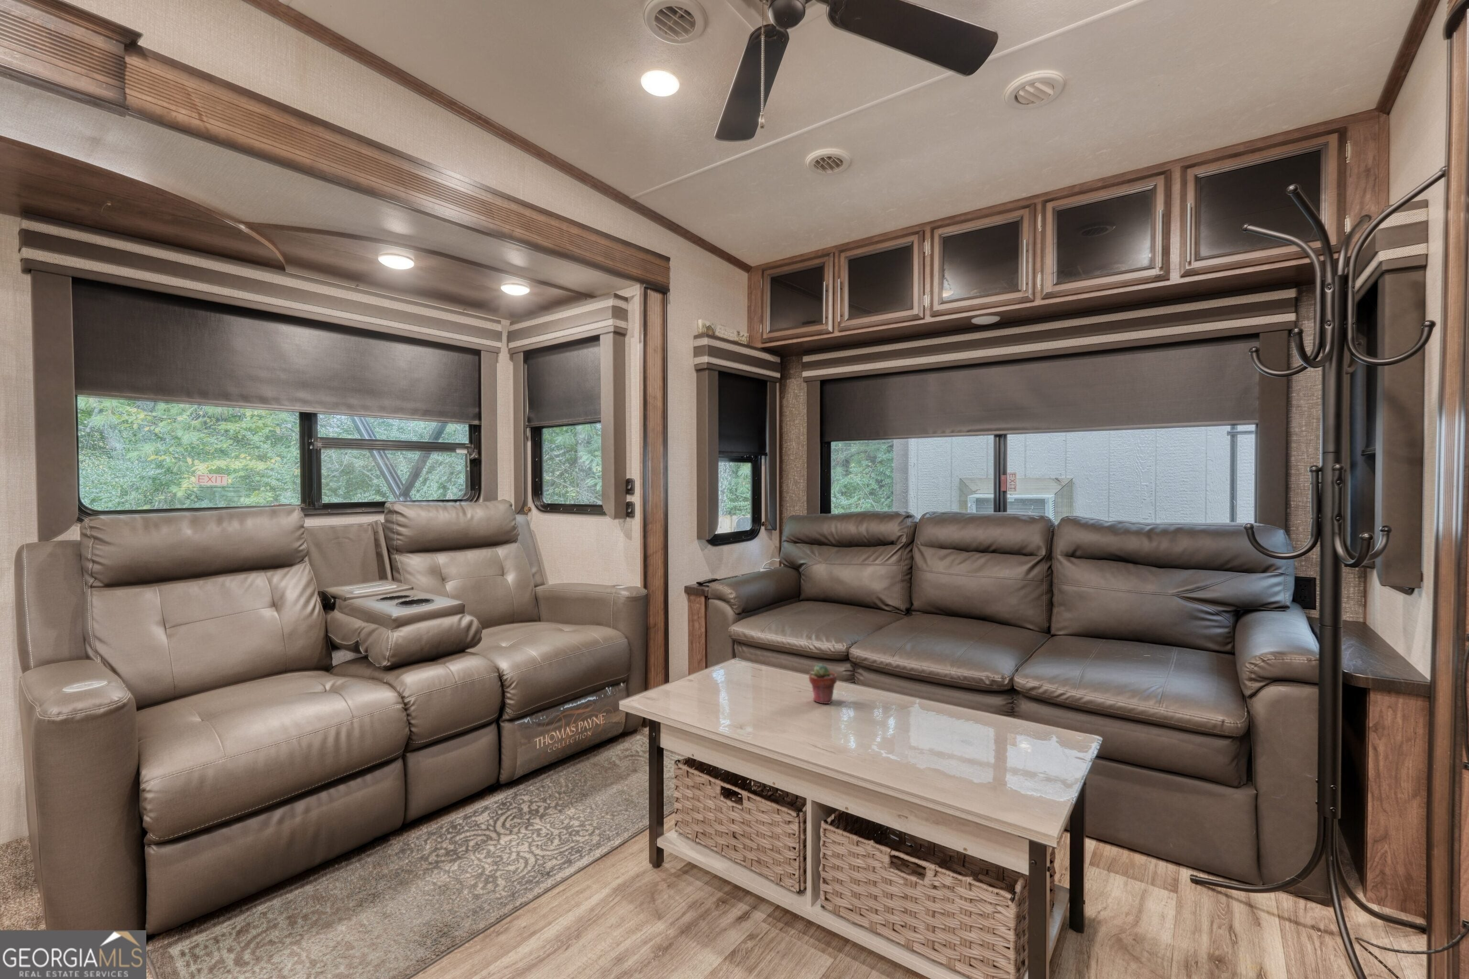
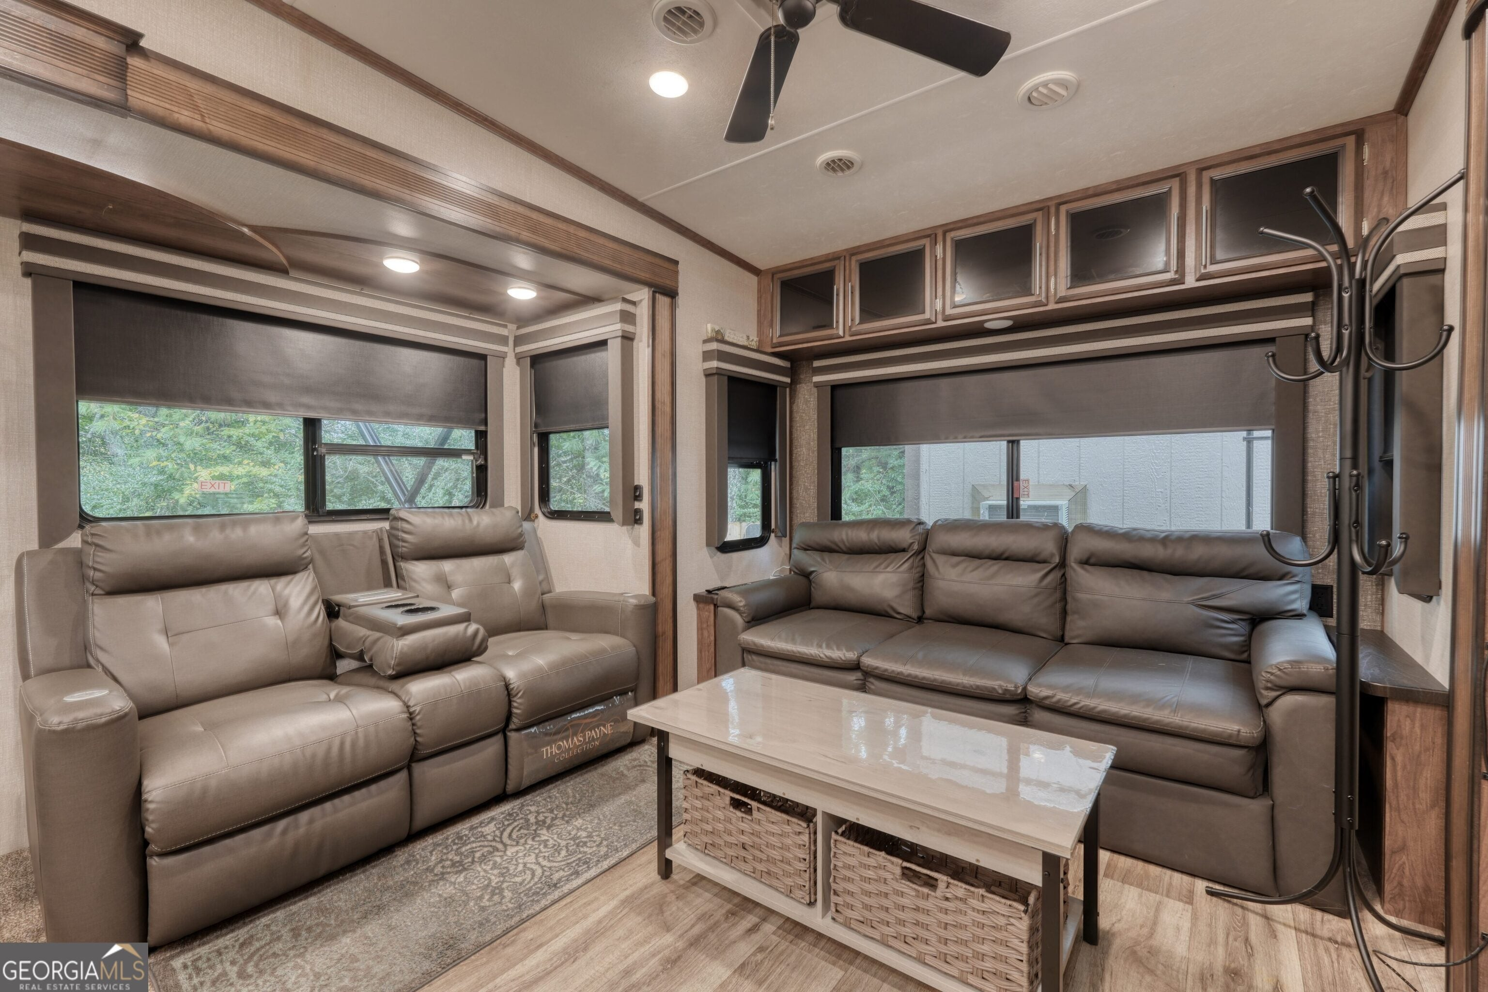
- potted succulent [808,663,837,704]
